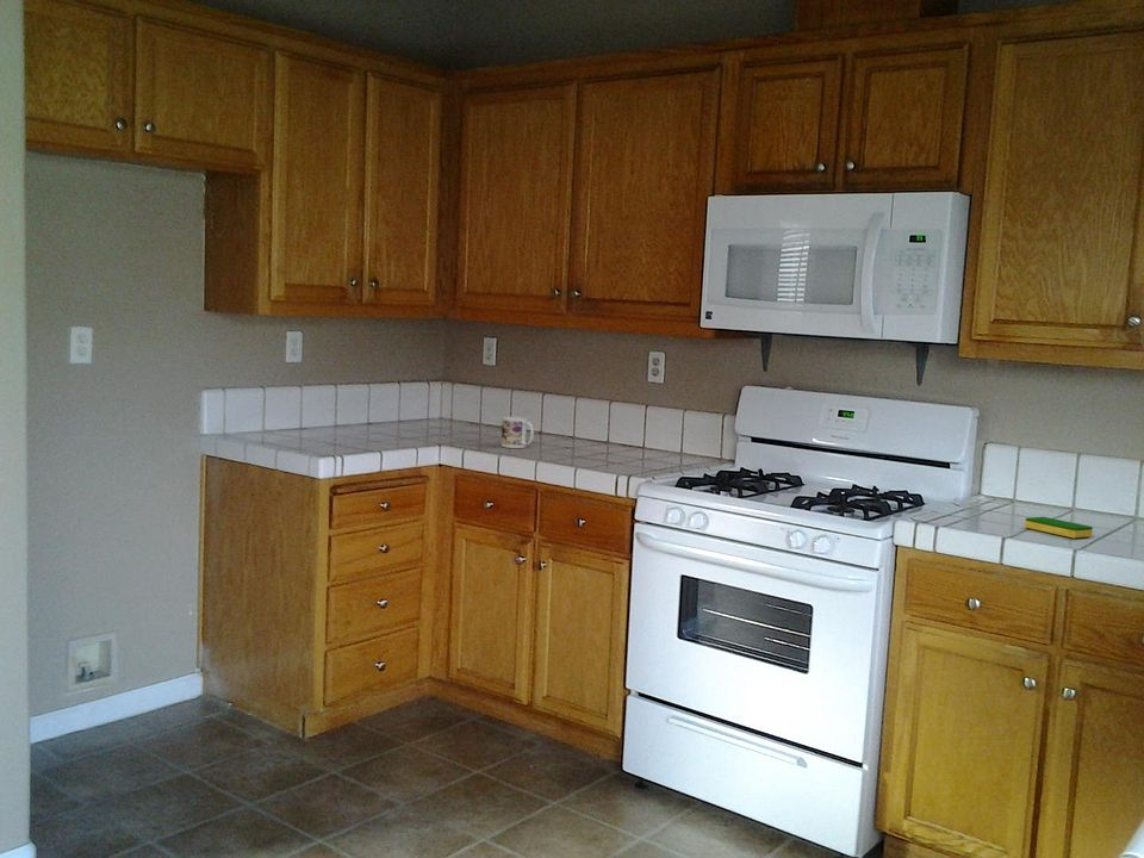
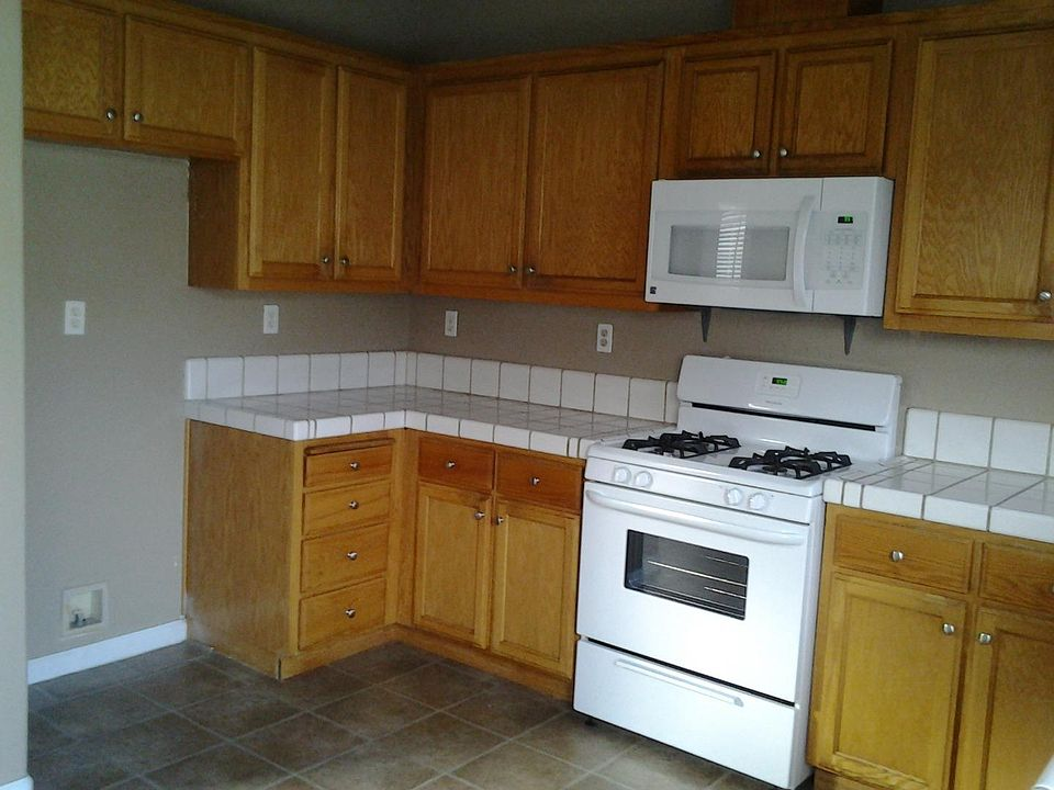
- mug [500,416,535,449]
- dish sponge [1024,516,1094,539]
